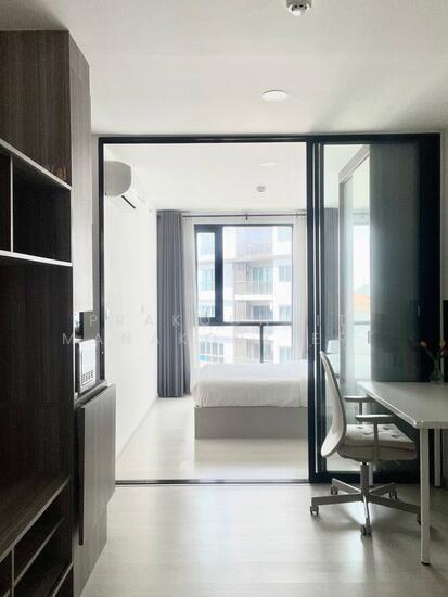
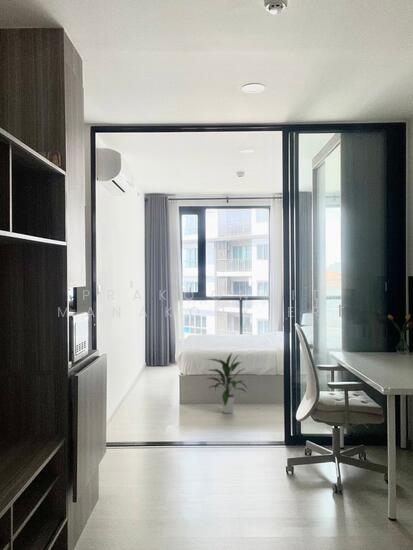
+ indoor plant [204,351,248,414]
